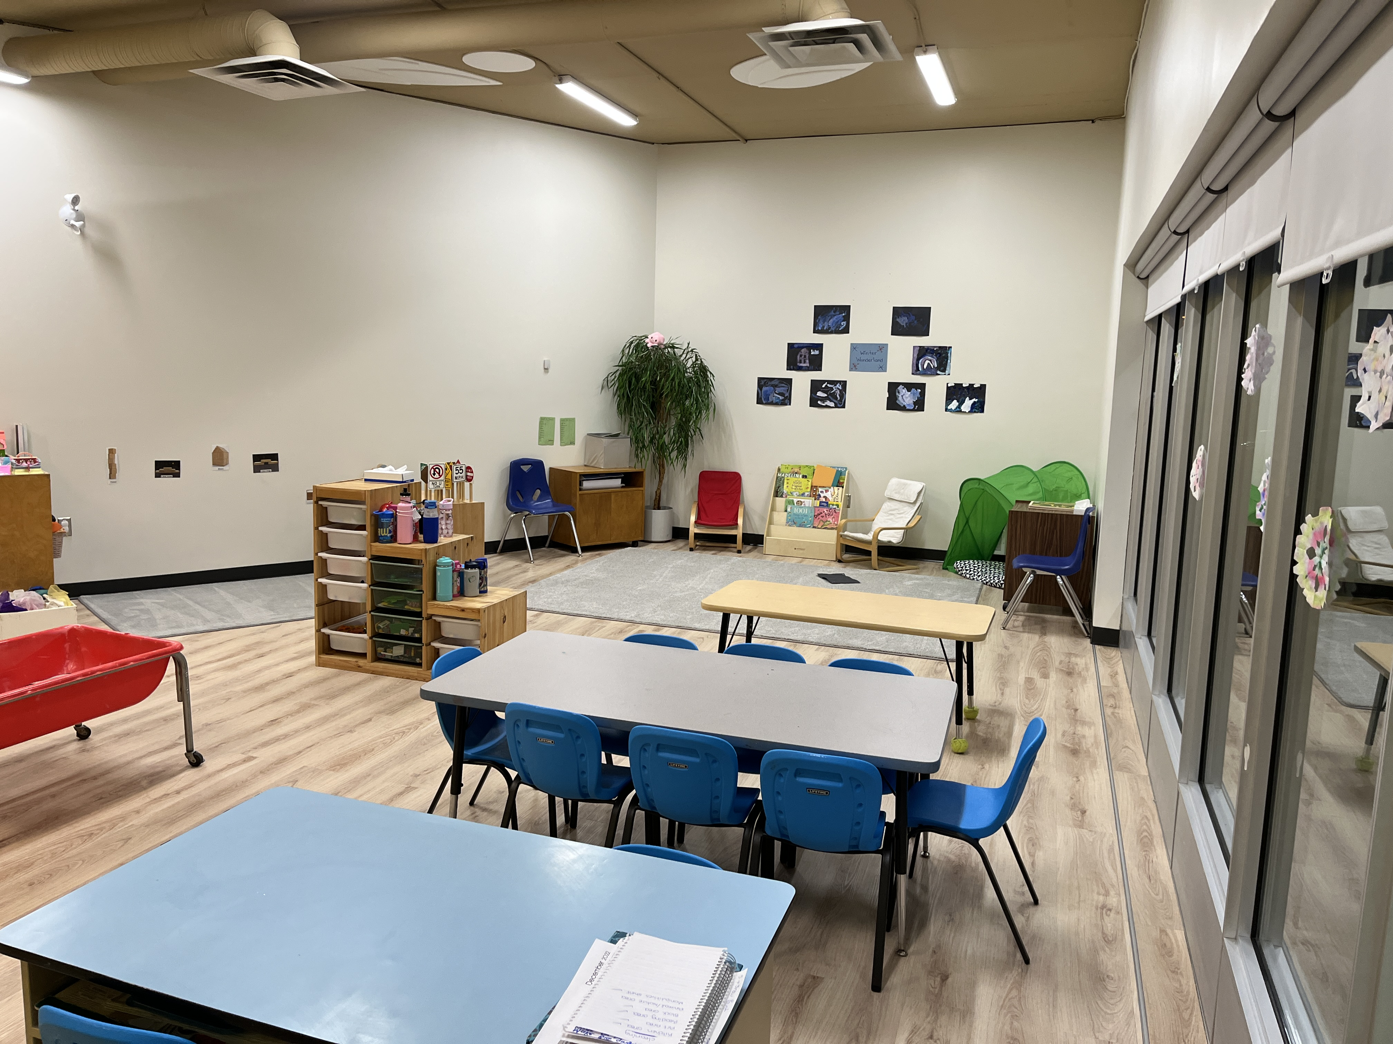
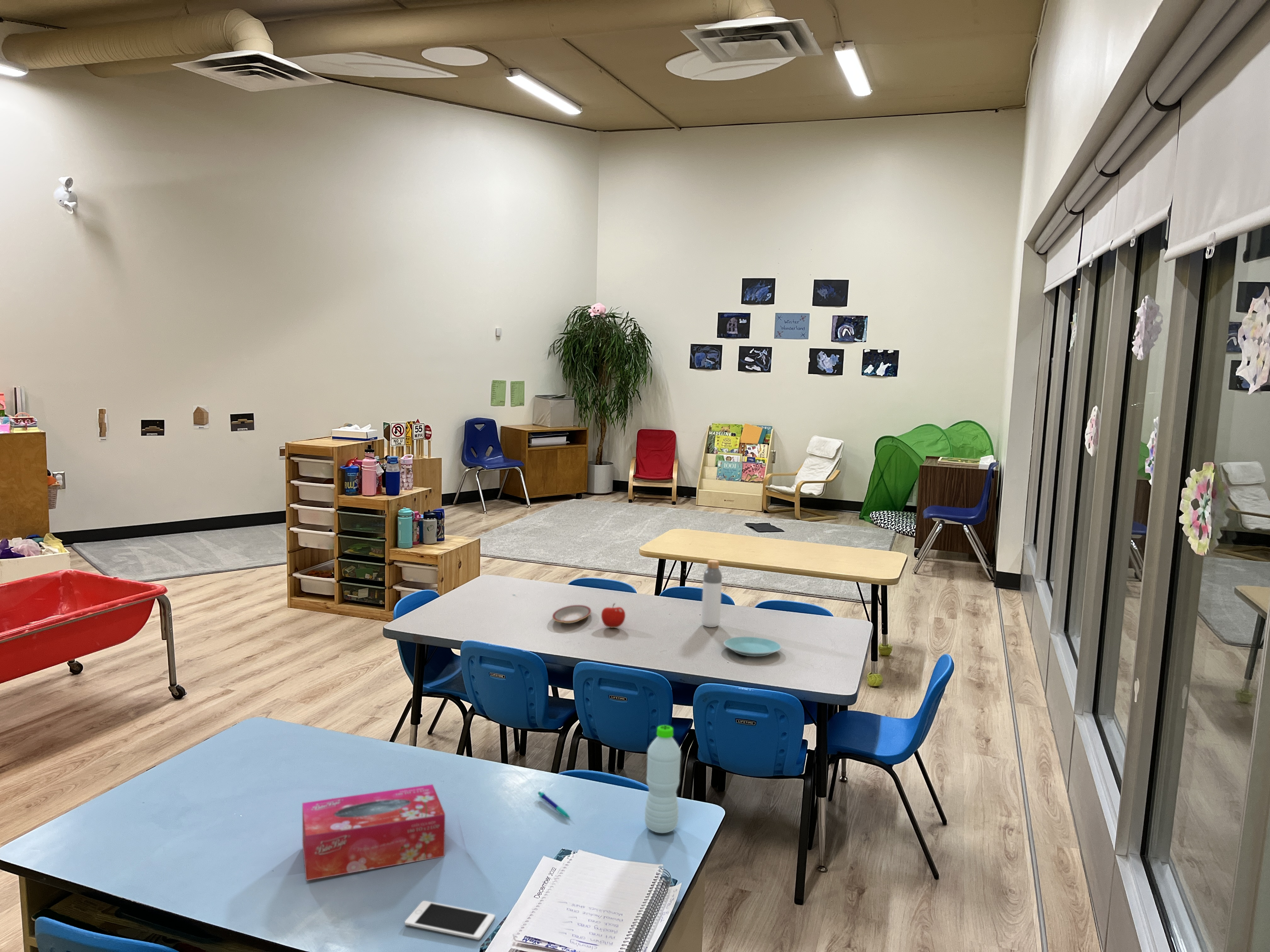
+ plate [723,636,782,657]
+ fruit [601,603,626,628]
+ tissue box [302,784,445,881]
+ pen [537,791,571,819]
+ cell phone [404,900,495,940]
+ plate [552,605,592,624]
+ bottle [701,559,722,628]
+ water bottle [644,725,681,833]
